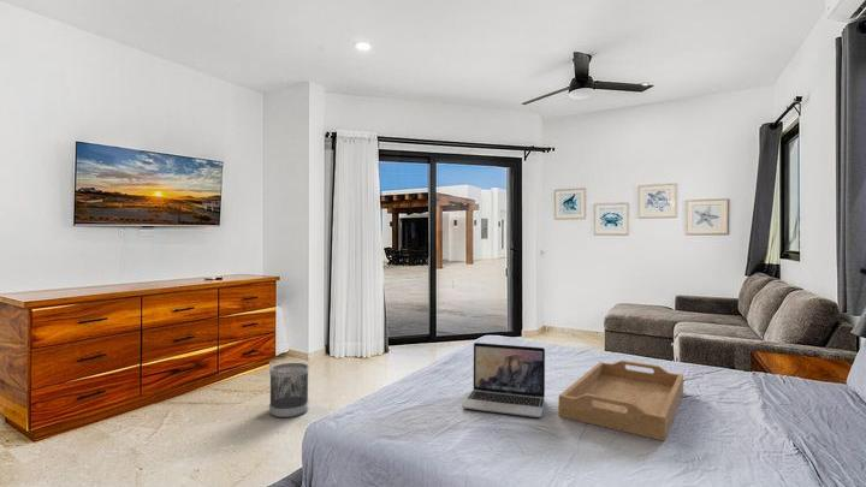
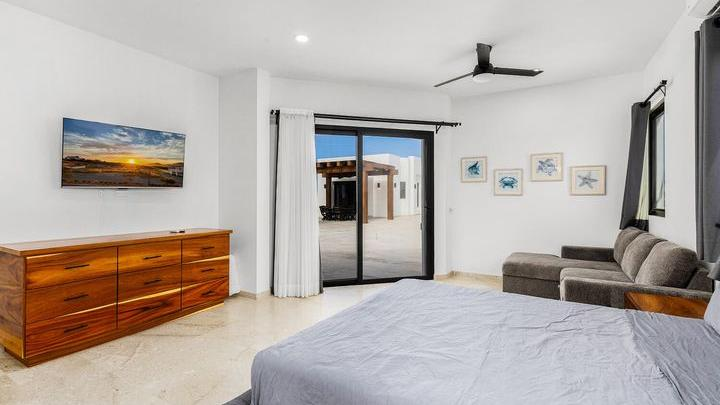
- wastebasket [268,362,310,418]
- laptop [461,342,546,418]
- serving tray [558,360,684,443]
